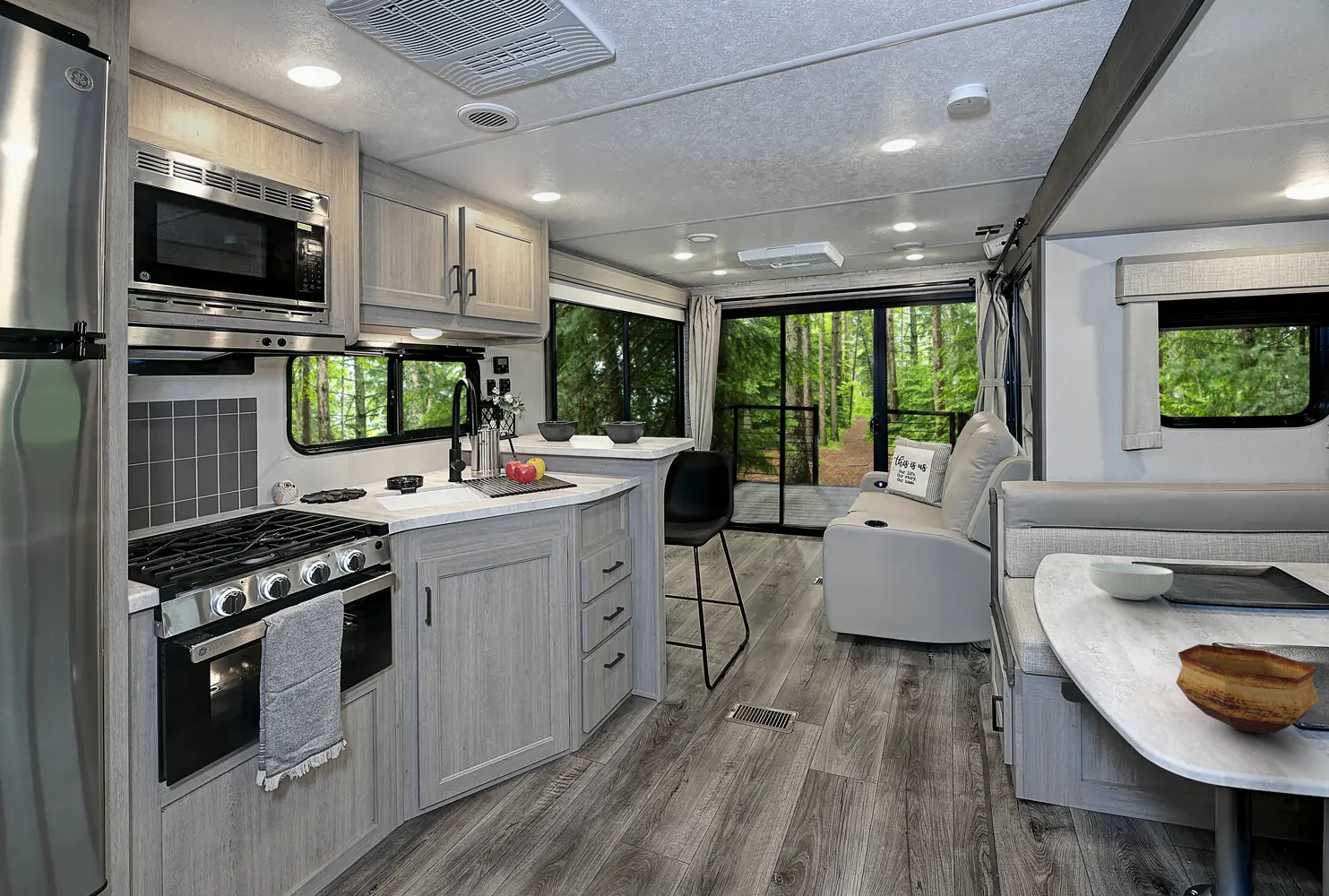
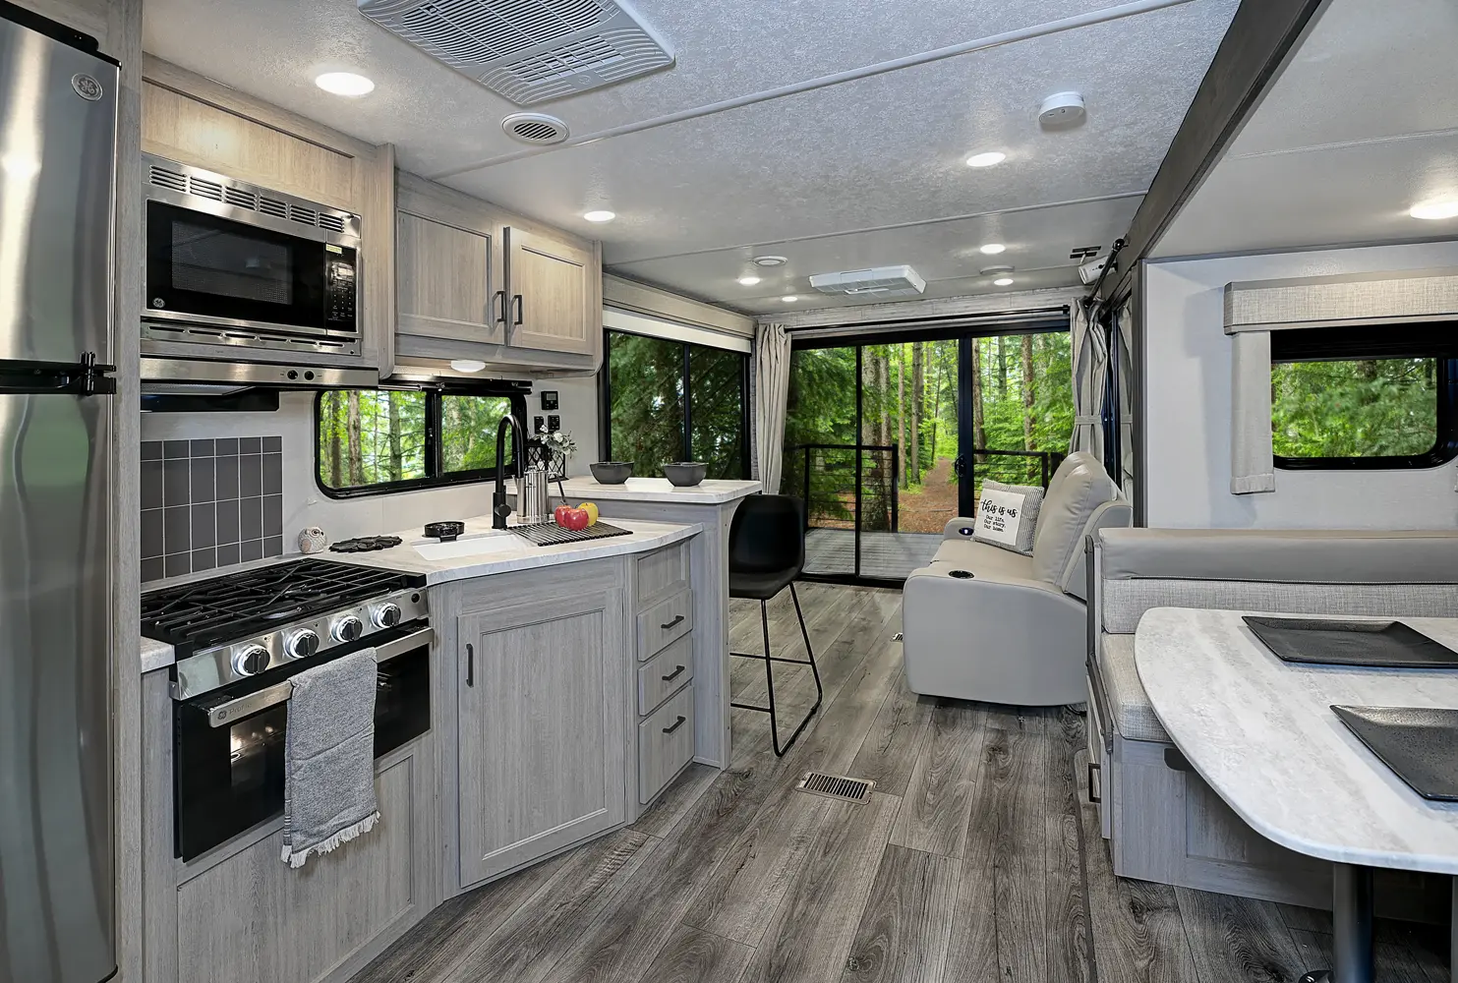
- bowl [1176,643,1320,734]
- cereal bowl [1087,562,1174,601]
